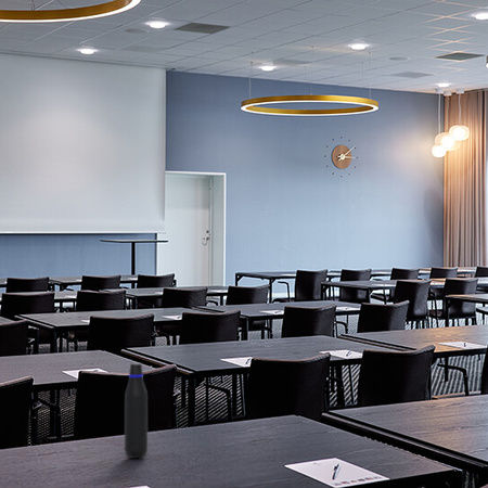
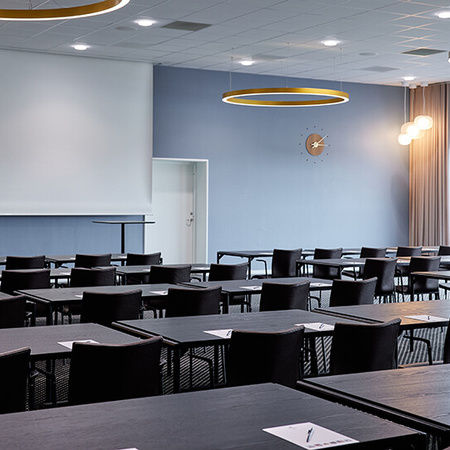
- water bottle [124,362,149,460]
